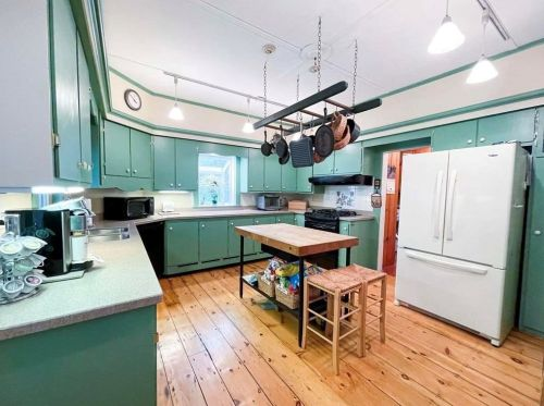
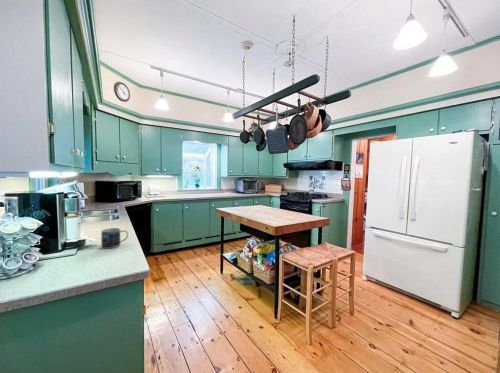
+ mug [100,227,129,250]
